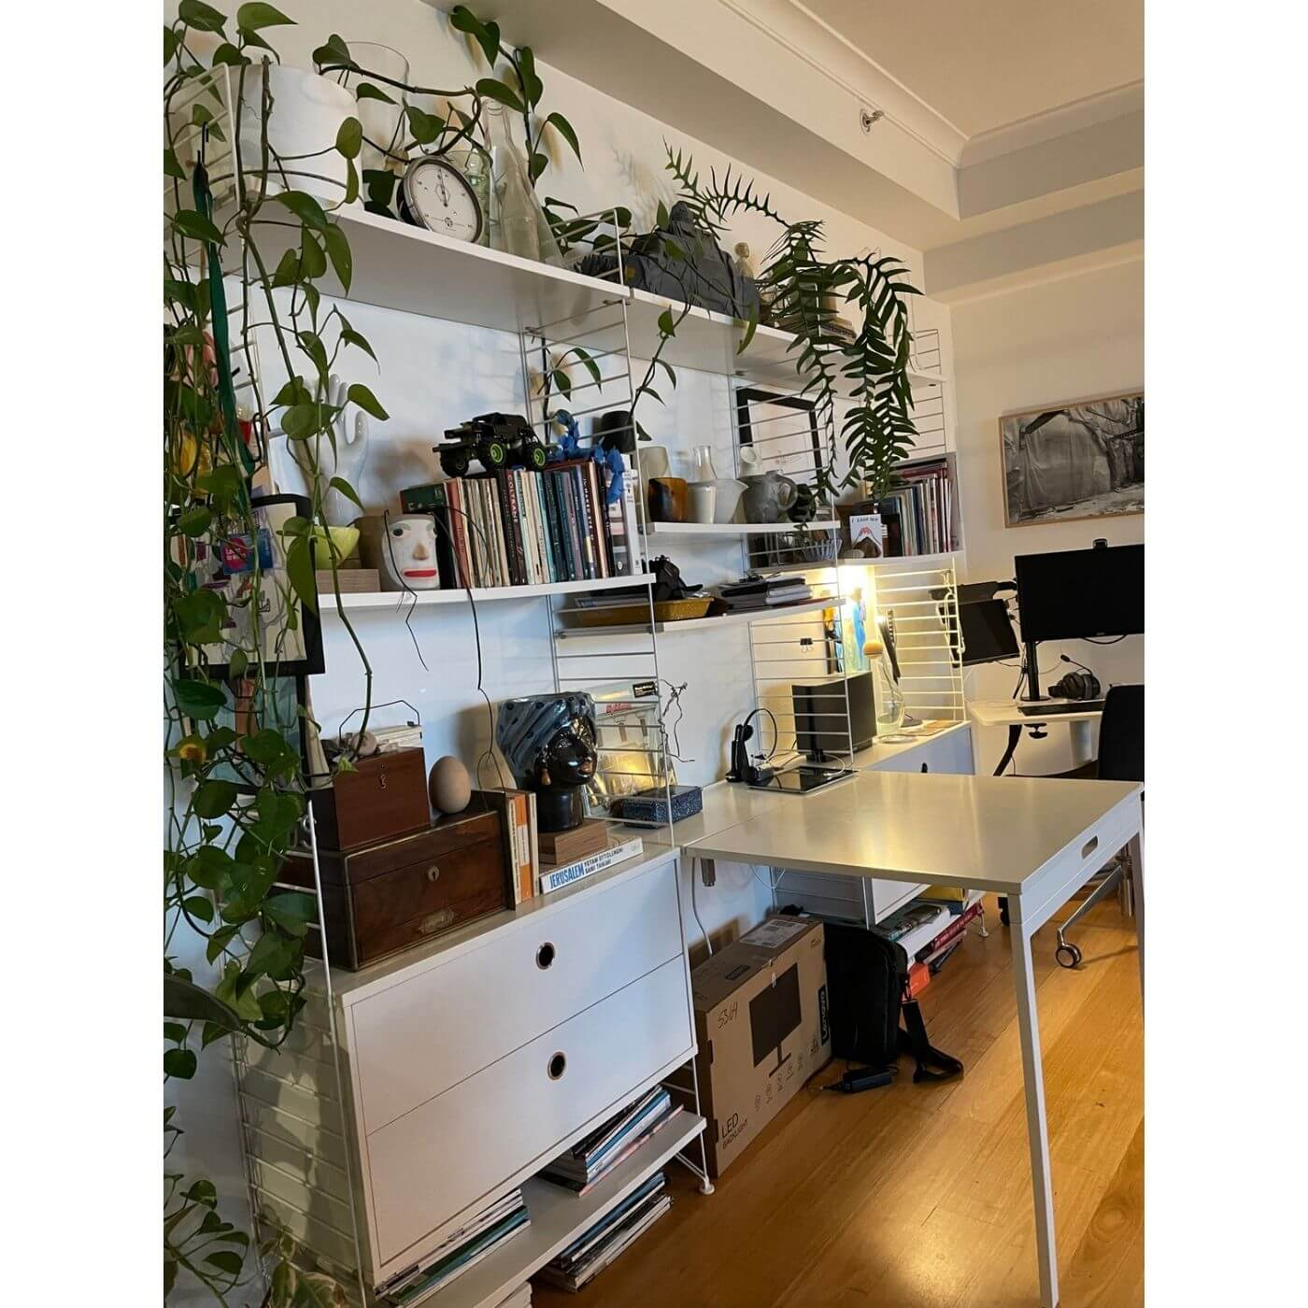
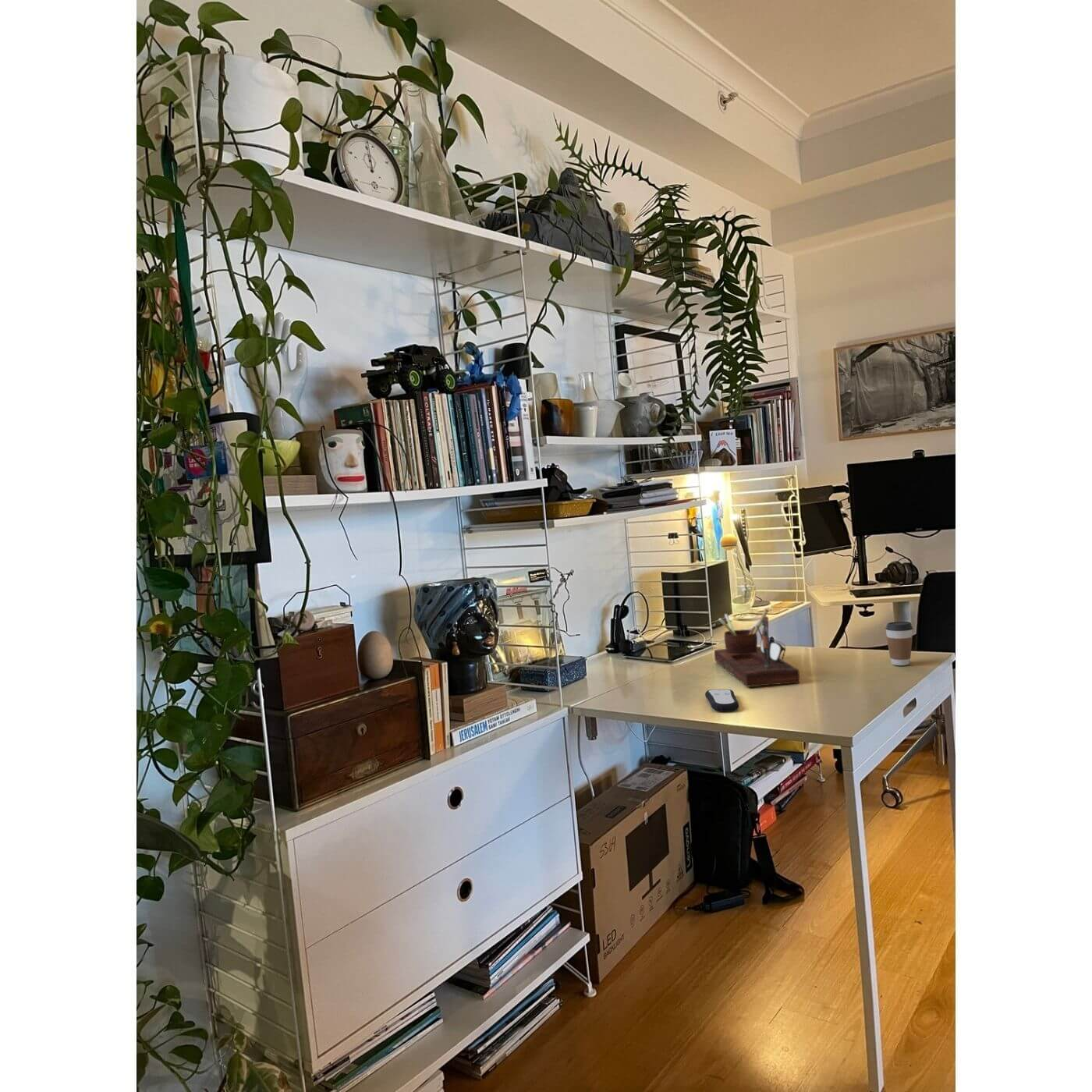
+ coffee cup [885,621,913,666]
+ remote control [704,688,739,712]
+ desk organizer [714,608,800,687]
